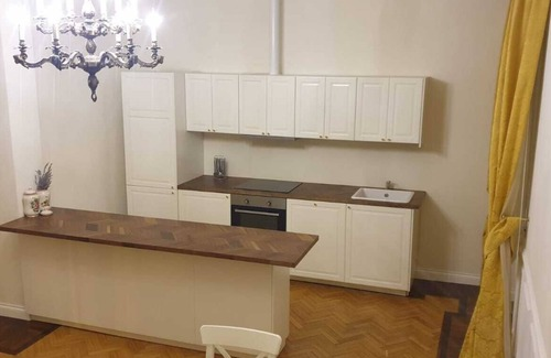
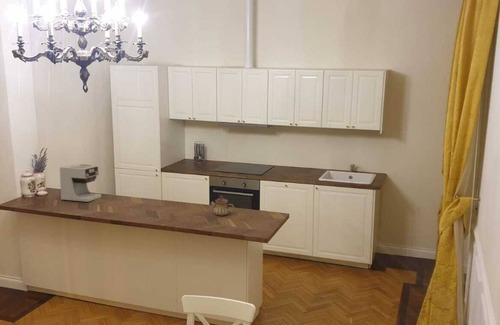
+ teapot [210,195,235,216]
+ coffee maker [59,163,102,203]
